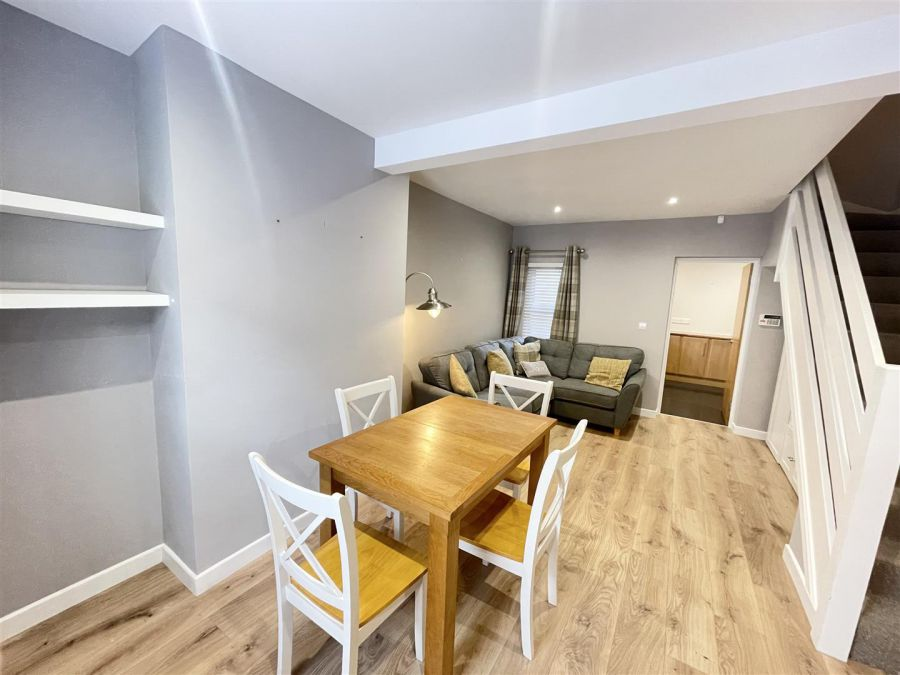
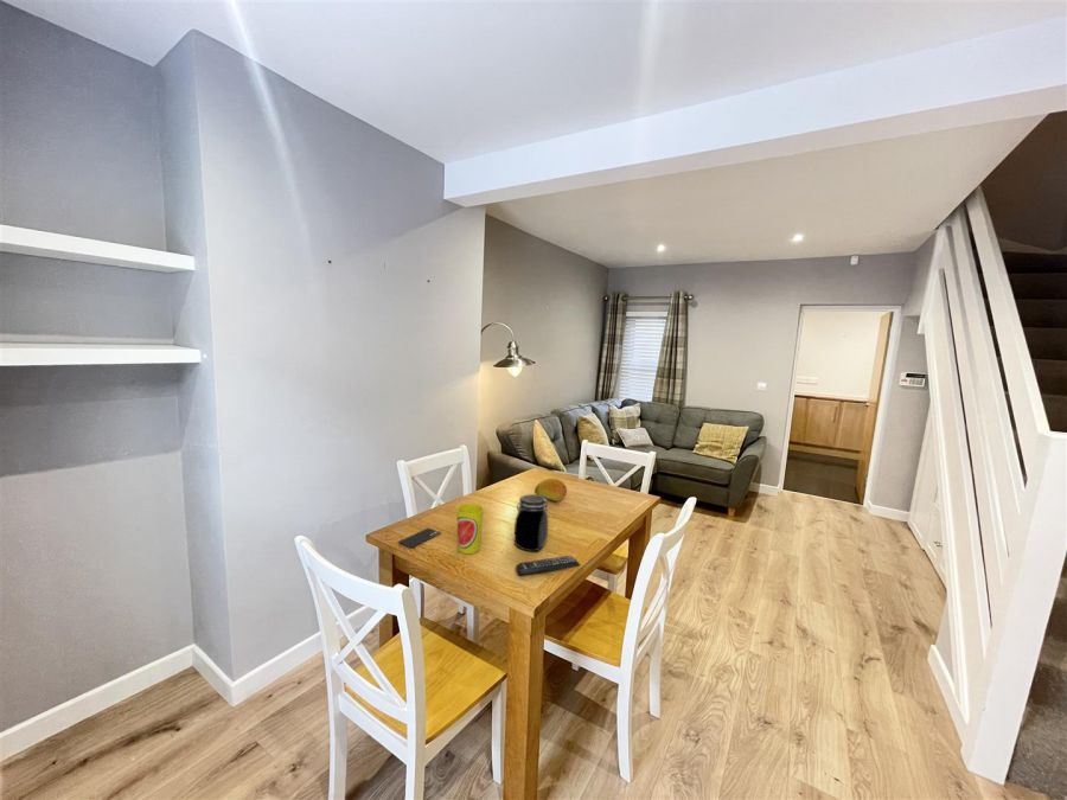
+ cup [455,503,485,555]
+ remote control [515,555,581,577]
+ smartphone [397,527,442,549]
+ fruit [534,478,568,503]
+ jar [513,493,549,552]
